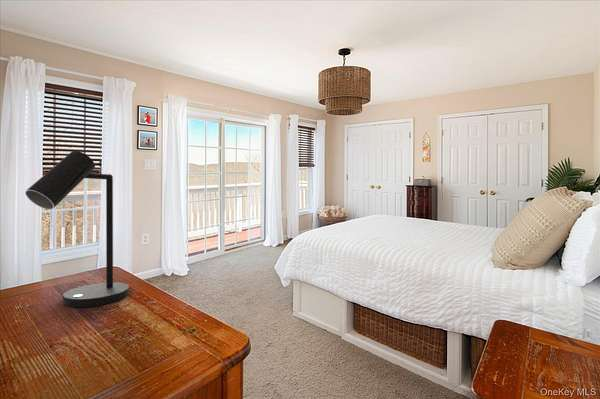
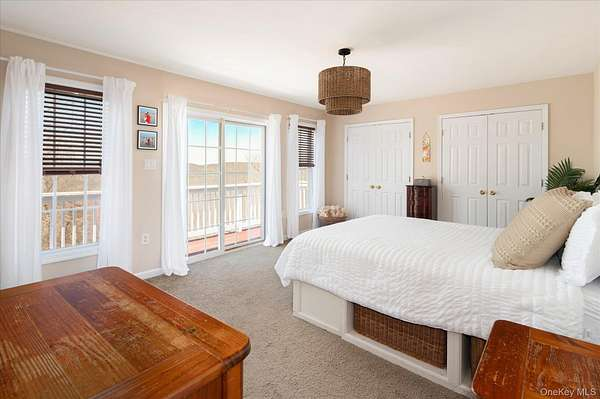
- desk lamp [24,150,130,308]
